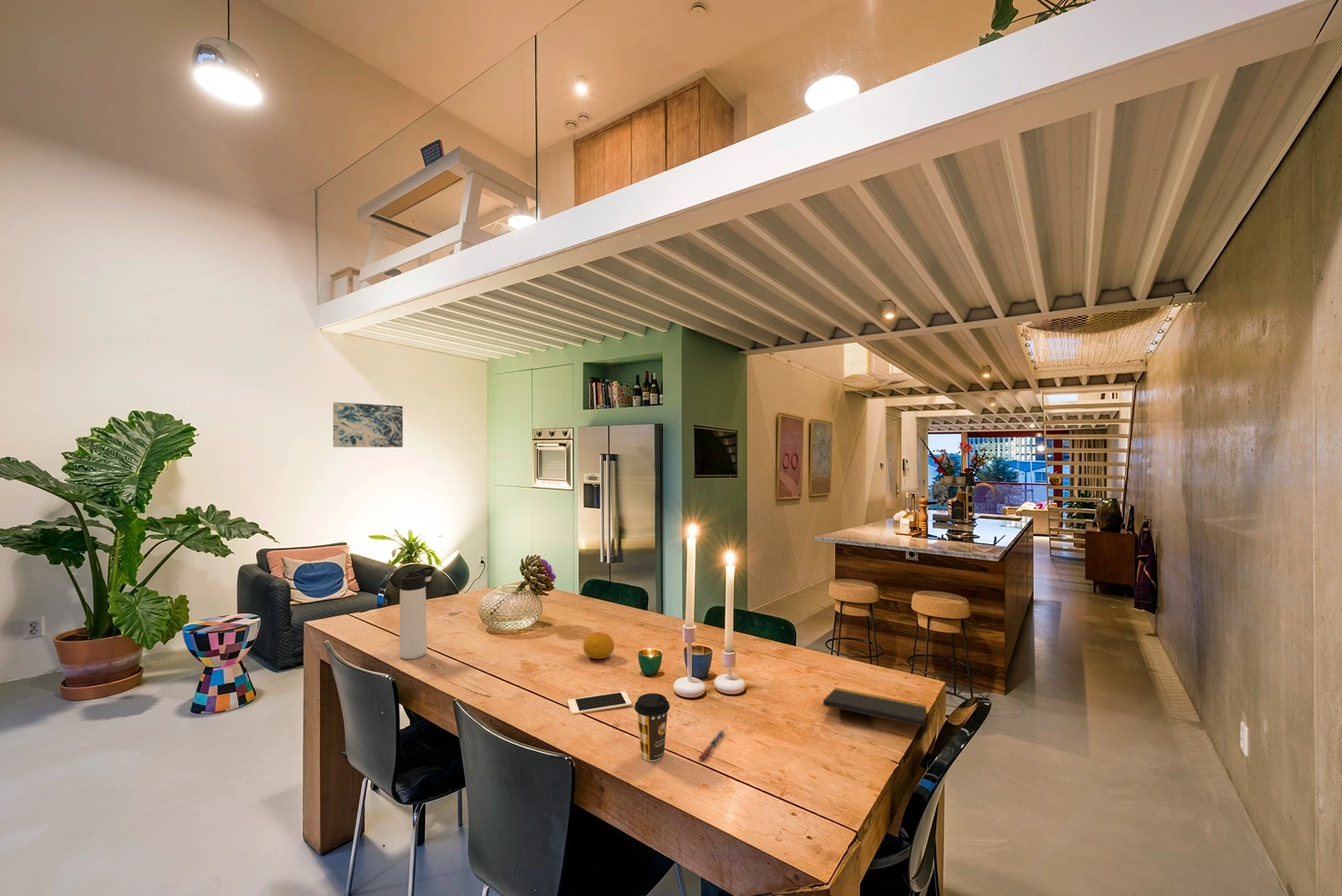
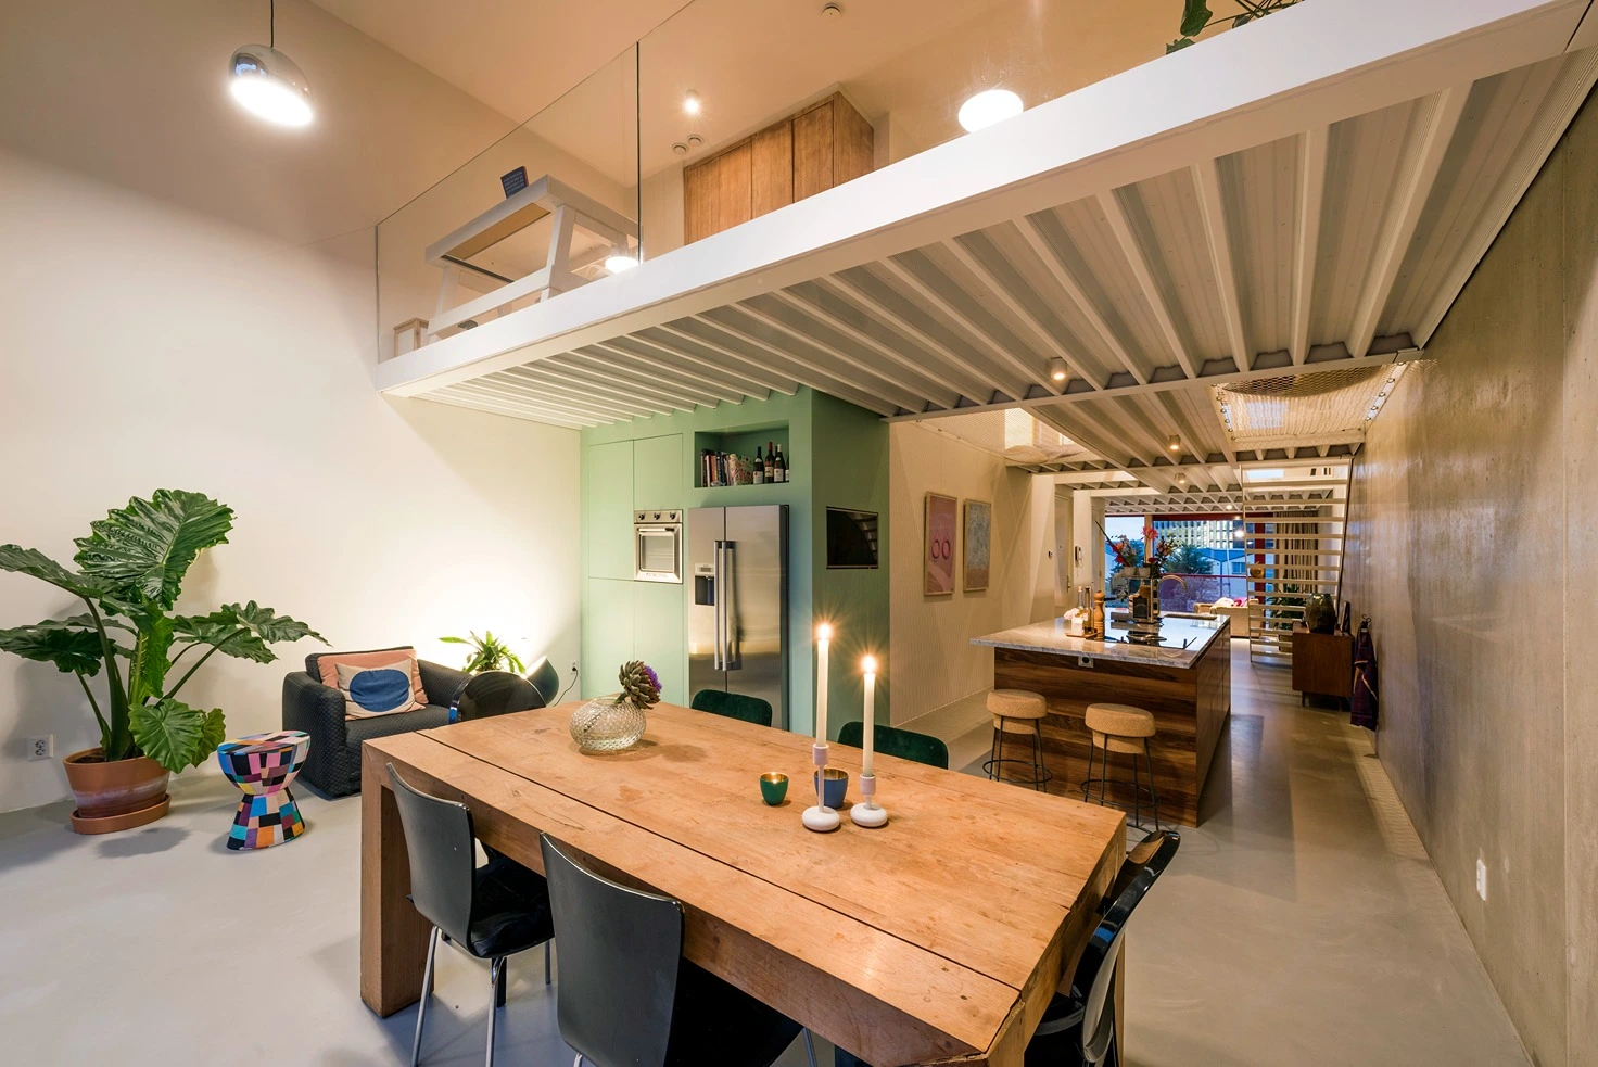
- cell phone [566,690,633,716]
- thermos bottle [398,566,436,660]
- pen [697,729,726,761]
- wall art [332,401,404,448]
- coffee cup [634,693,671,762]
- notepad [822,687,928,741]
- fruit [583,631,615,660]
